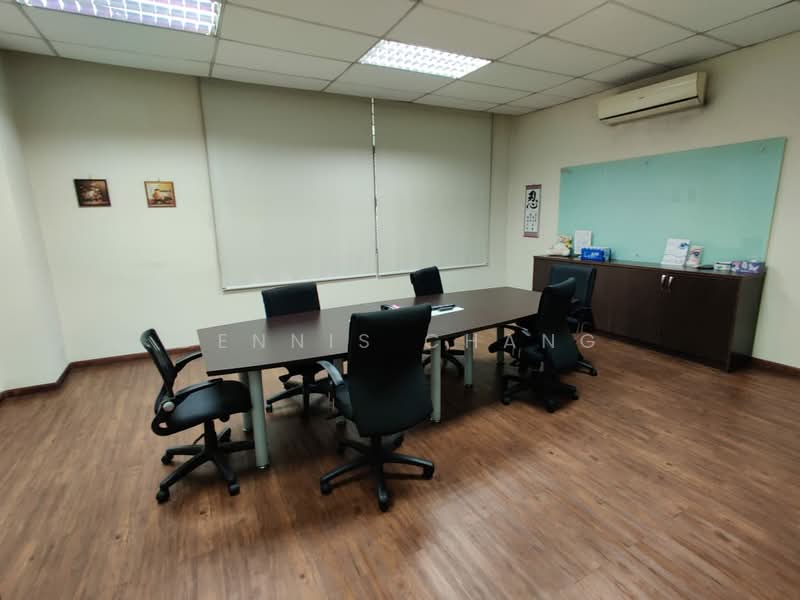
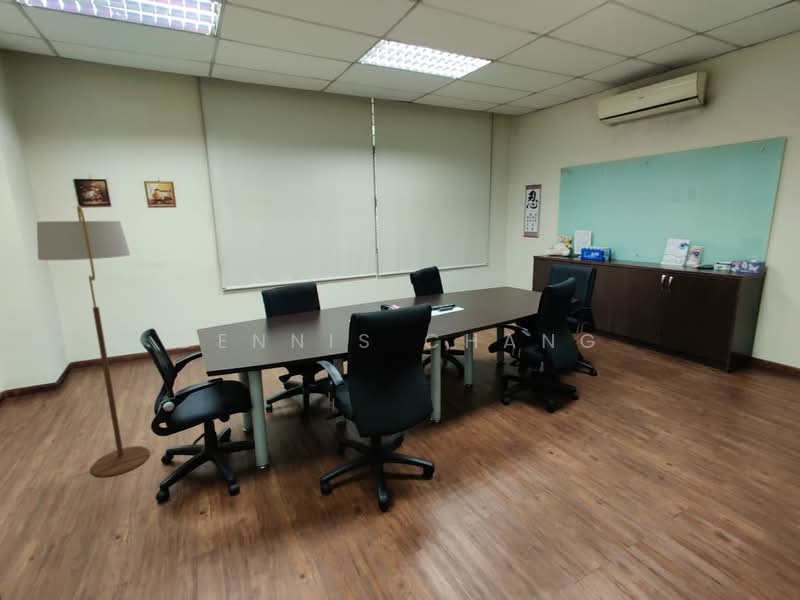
+ floor lamp [36,205,151,478]
